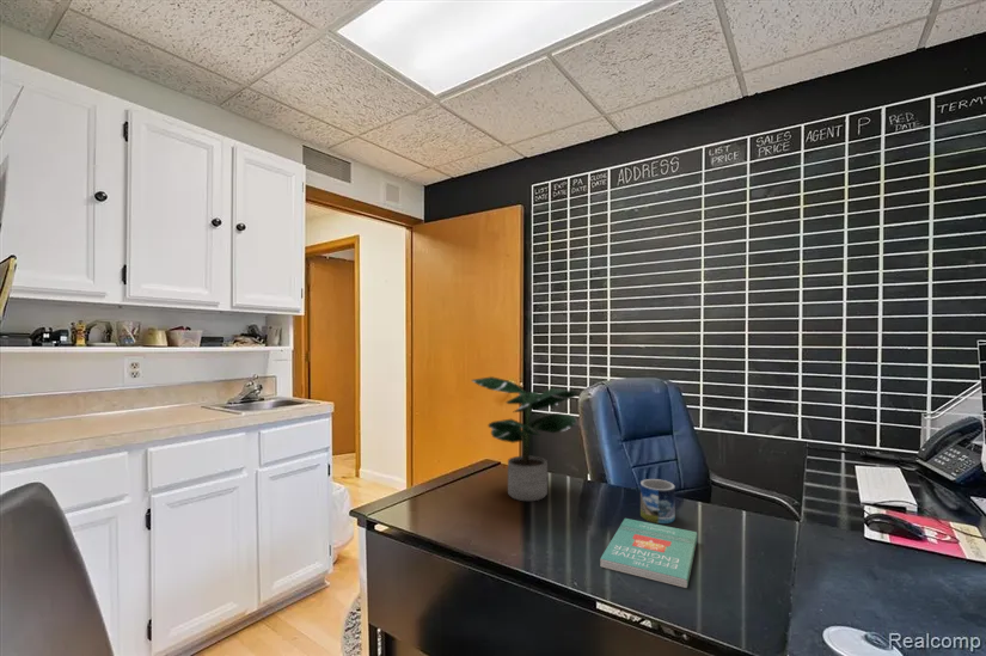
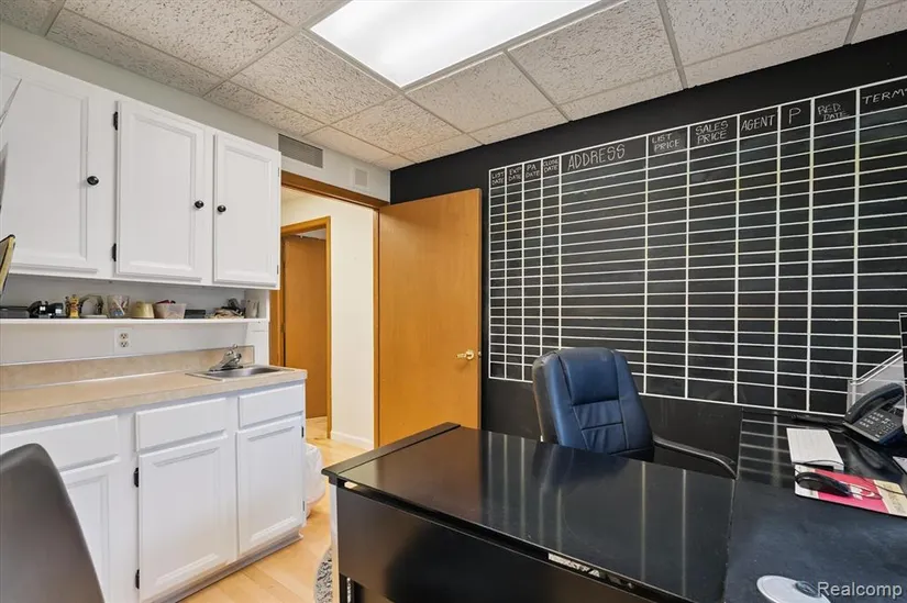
- mug [639,478,676,525]
- book [599,517,699,589]
- potted plant [470,375,578,502]
